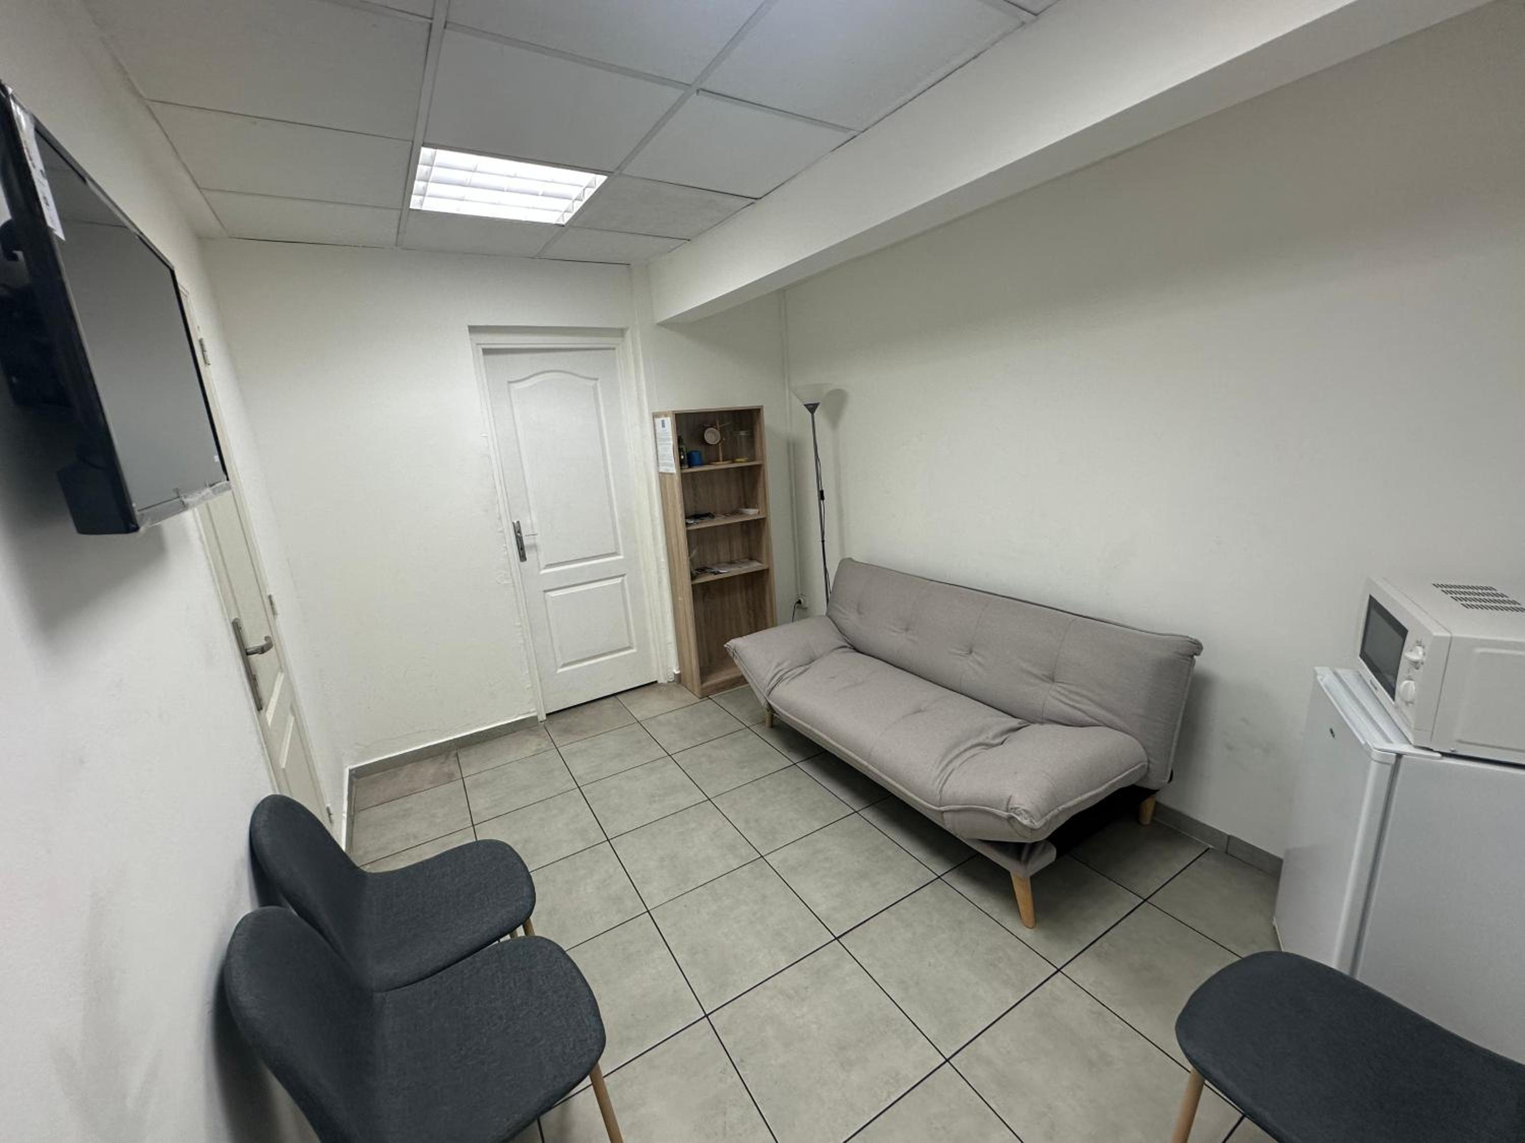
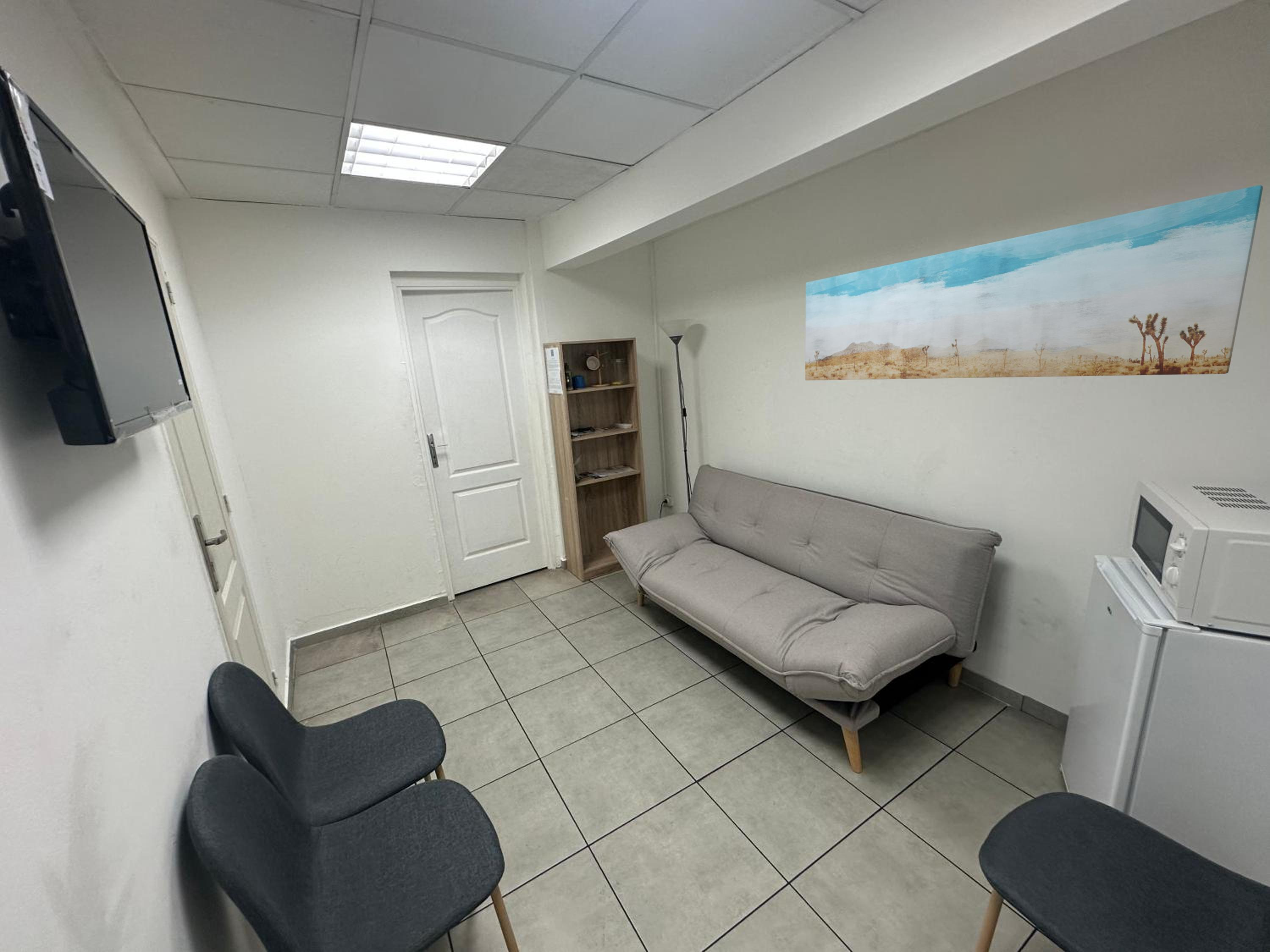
+ wall art [805,184,1263,381]
